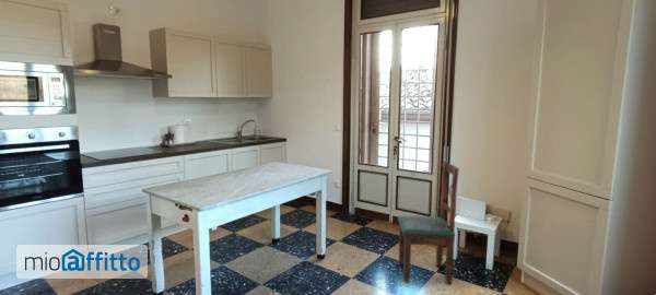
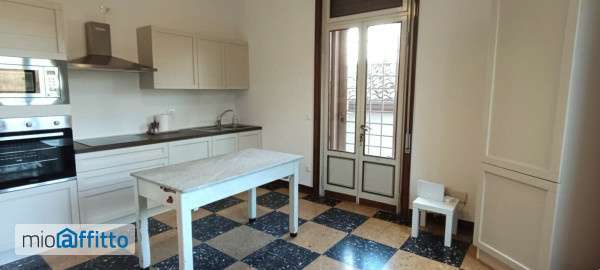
- dining chair [397,161,460,286]
